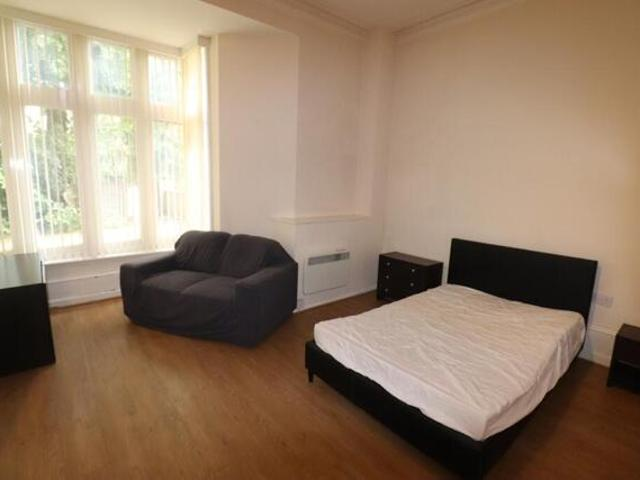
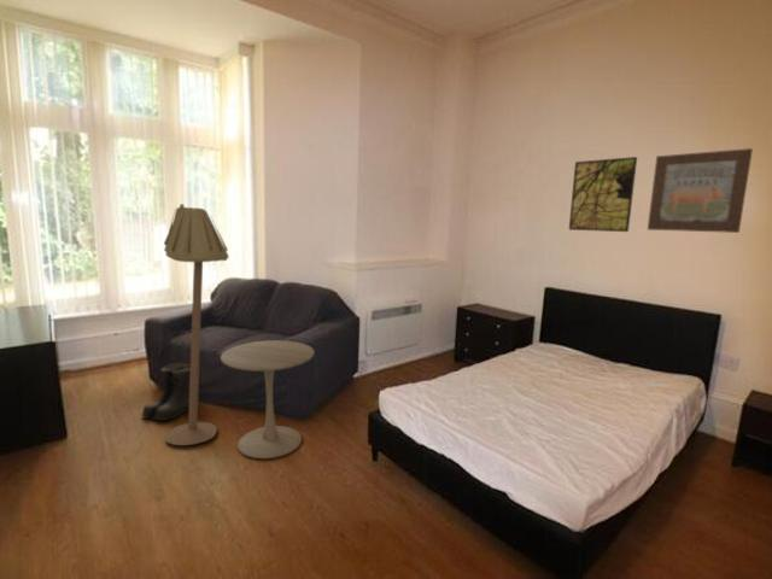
+ side table [220,339,316,460]
+ floor lamp [163,203,230,446]
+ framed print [568,156,638,233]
+ boots [140,362,191,422]
+ wall art [647,147,754,234]
